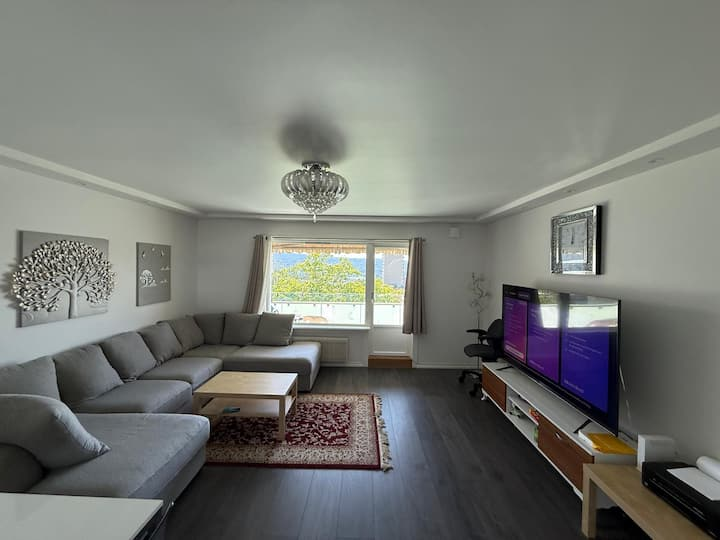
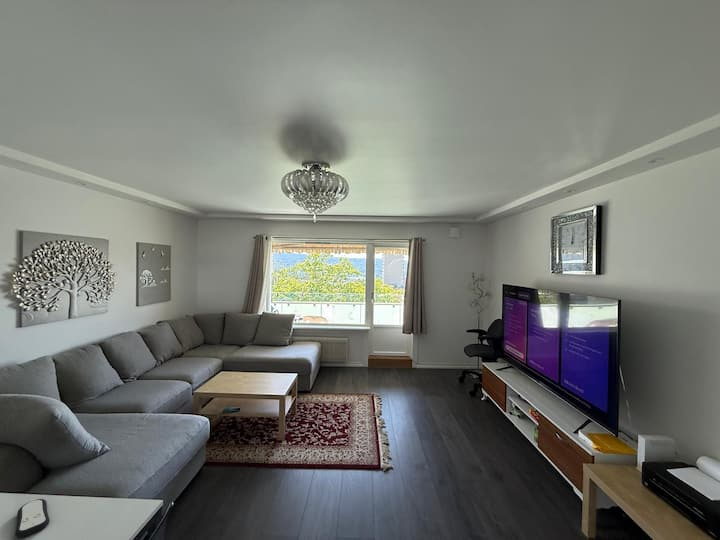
+ remote control [14,498,51,538]
